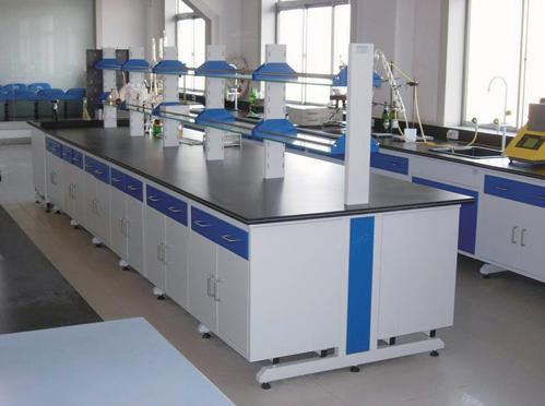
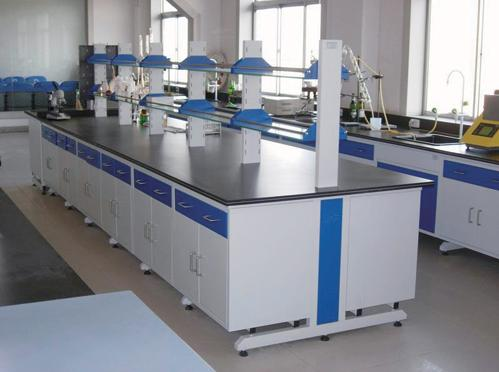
+ microscope [46,80,71,121]
